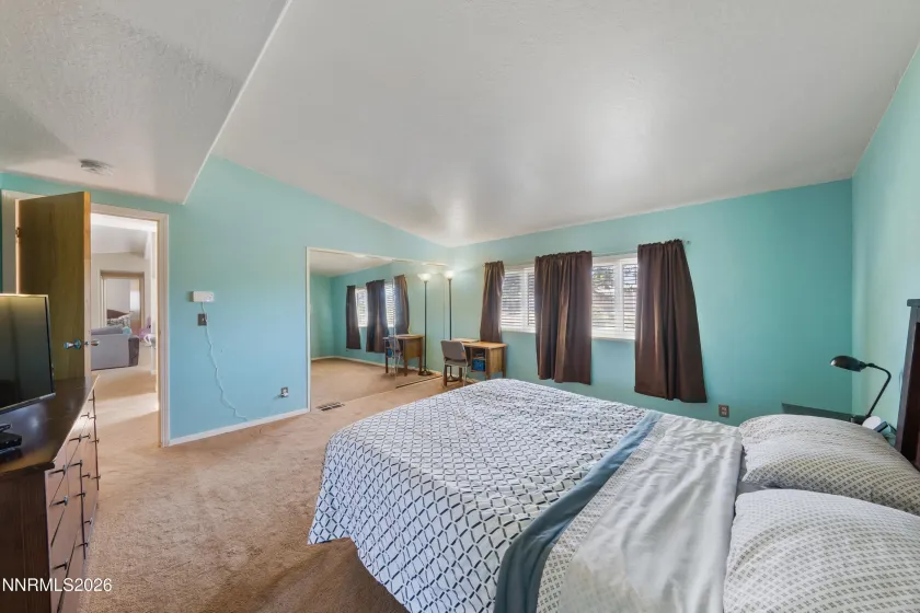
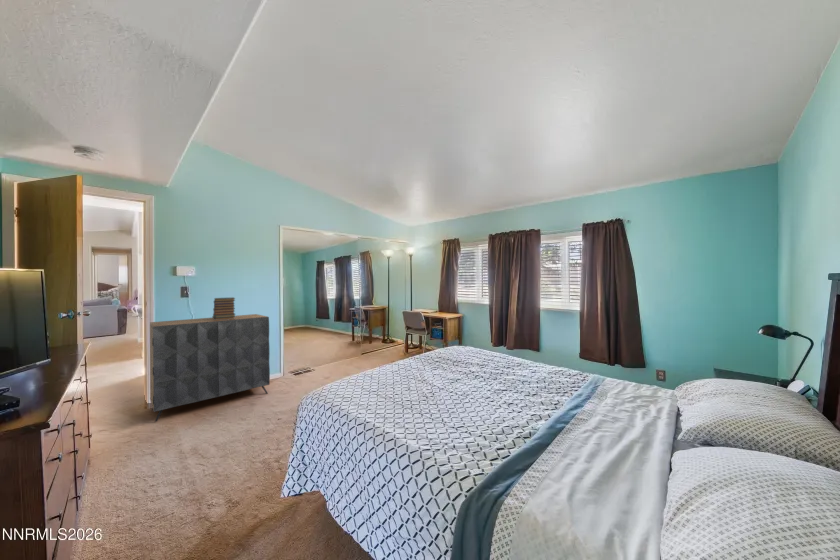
+ dresser [149,313,271,423]
+ book stack [211,296,236,320]
